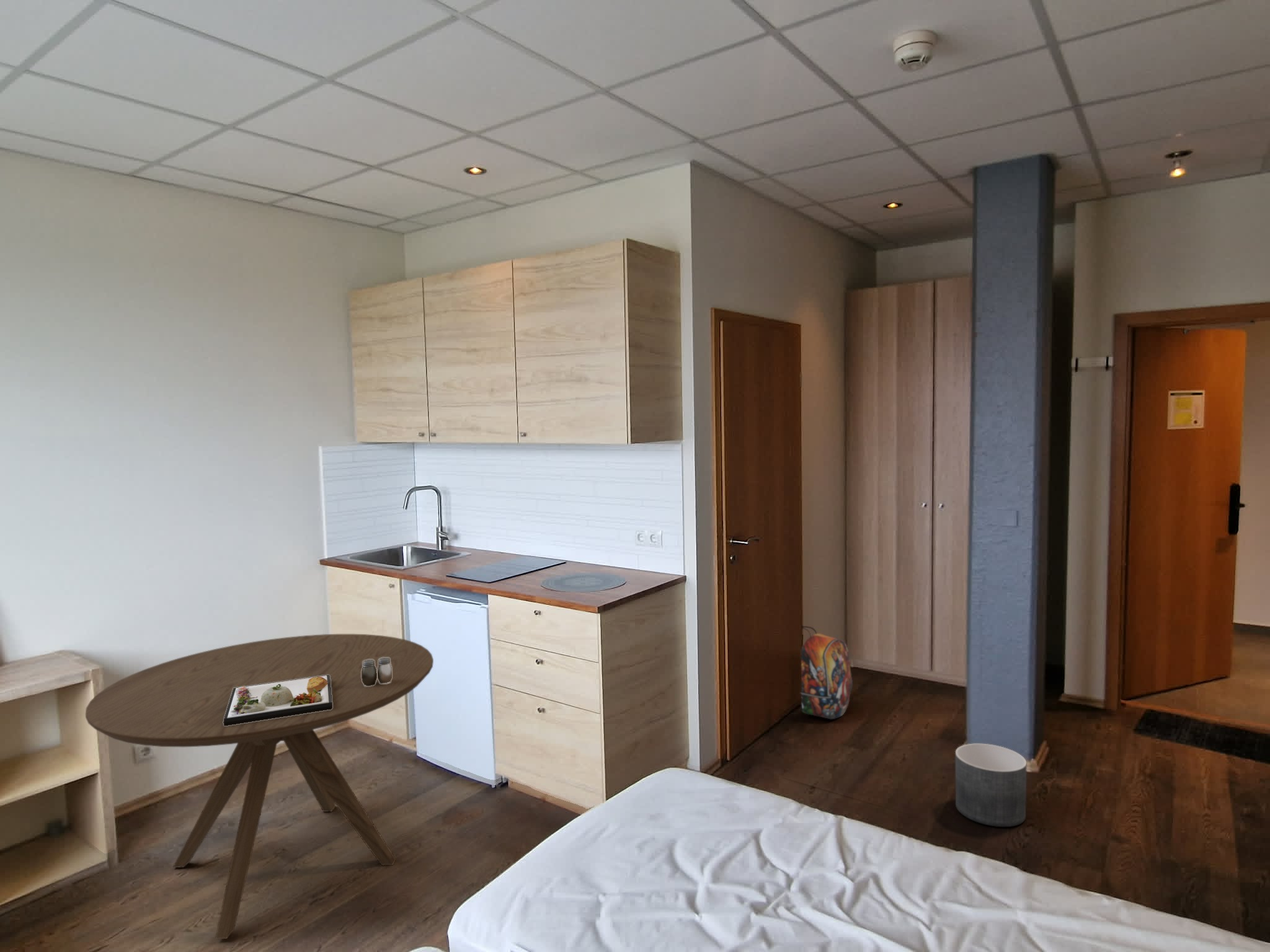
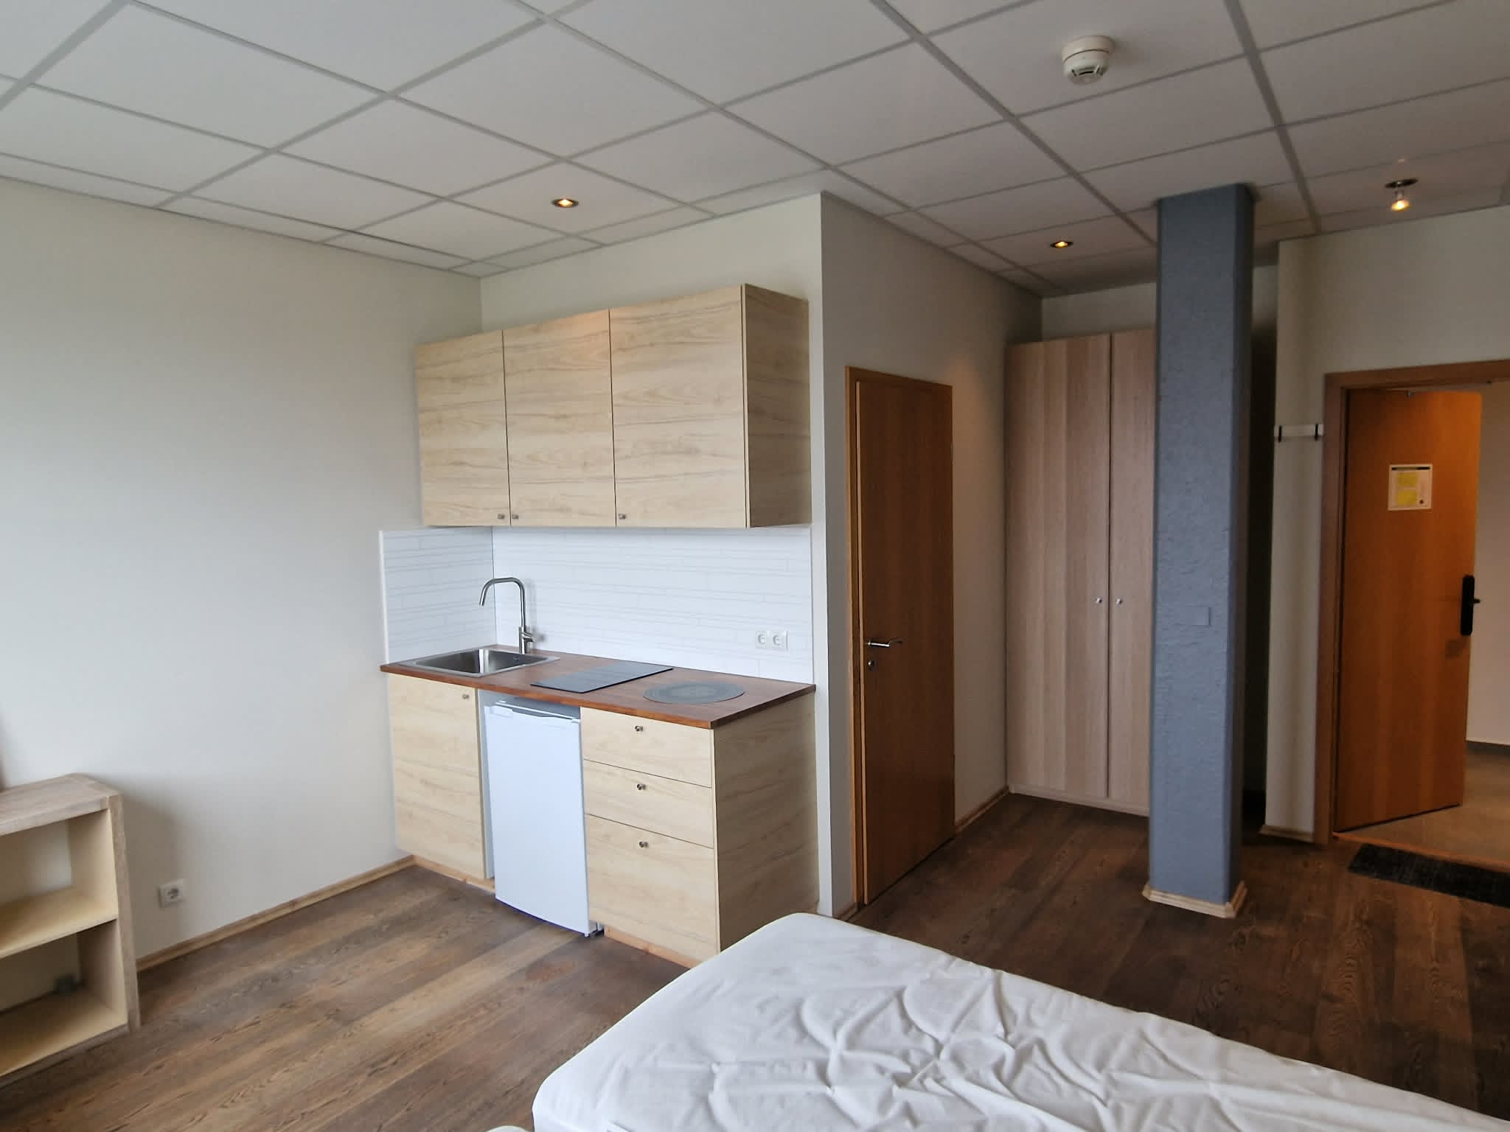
- dining table [85,633,434,940]
- dinner plate [223,675,332,726]
- planter [955,743,1027,827]
- backpack [800,625,853,720]
- salt and pepper shaker [362,658,392,686]
